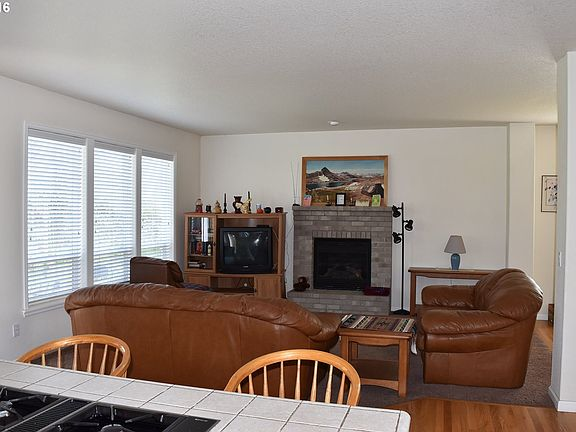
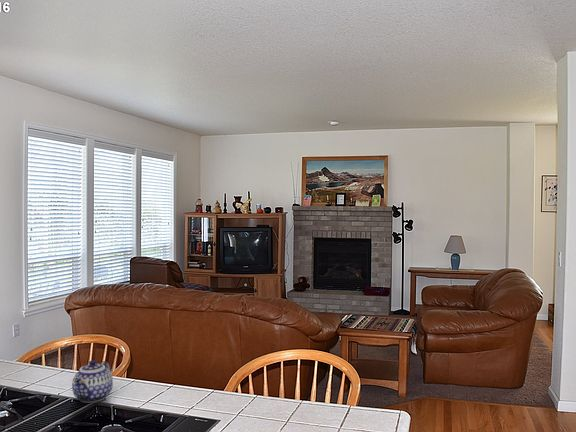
+ teapot [71,359,114,404]
